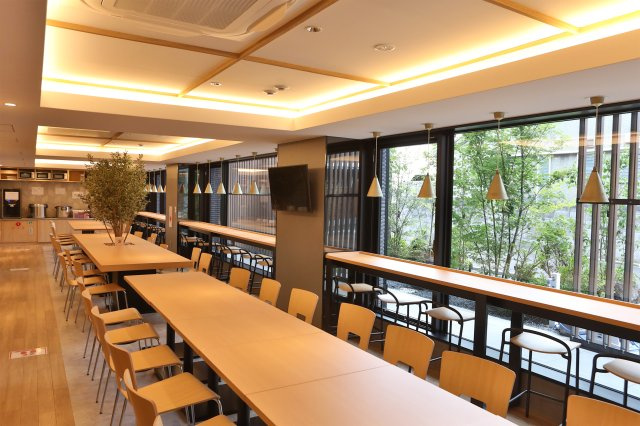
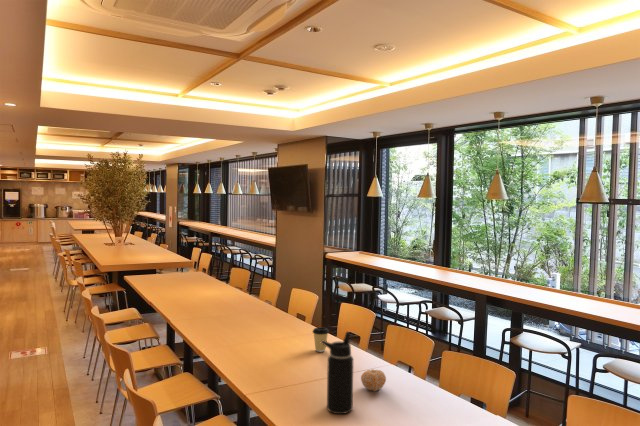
+ water bottle [320,330,354,415]
+ coffee cup [312,326,330,353]
+ fruit [360,368,387,392]
